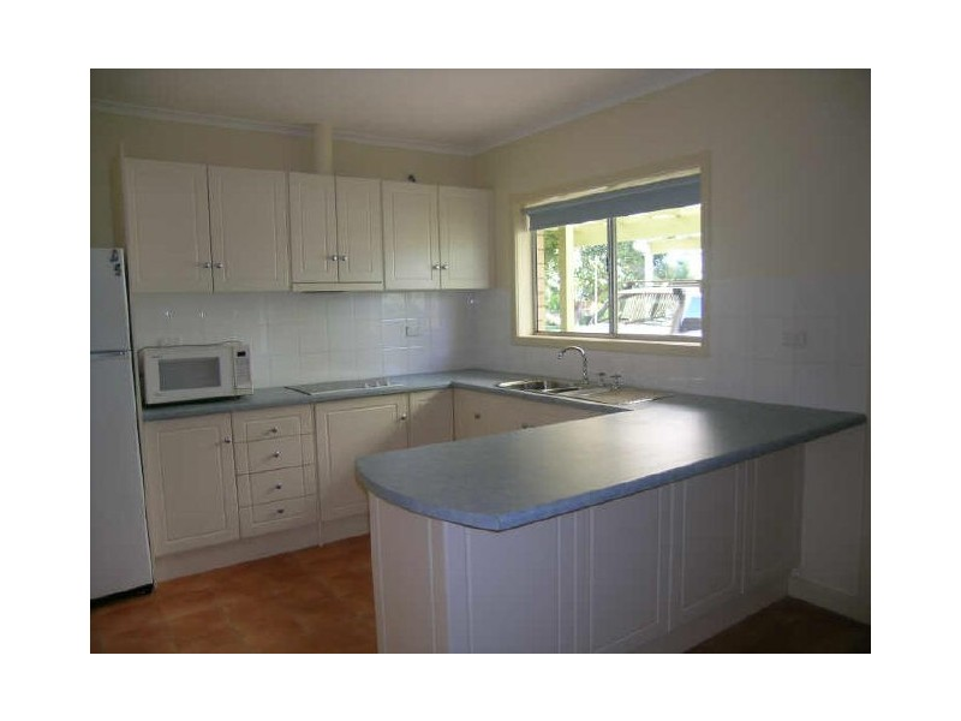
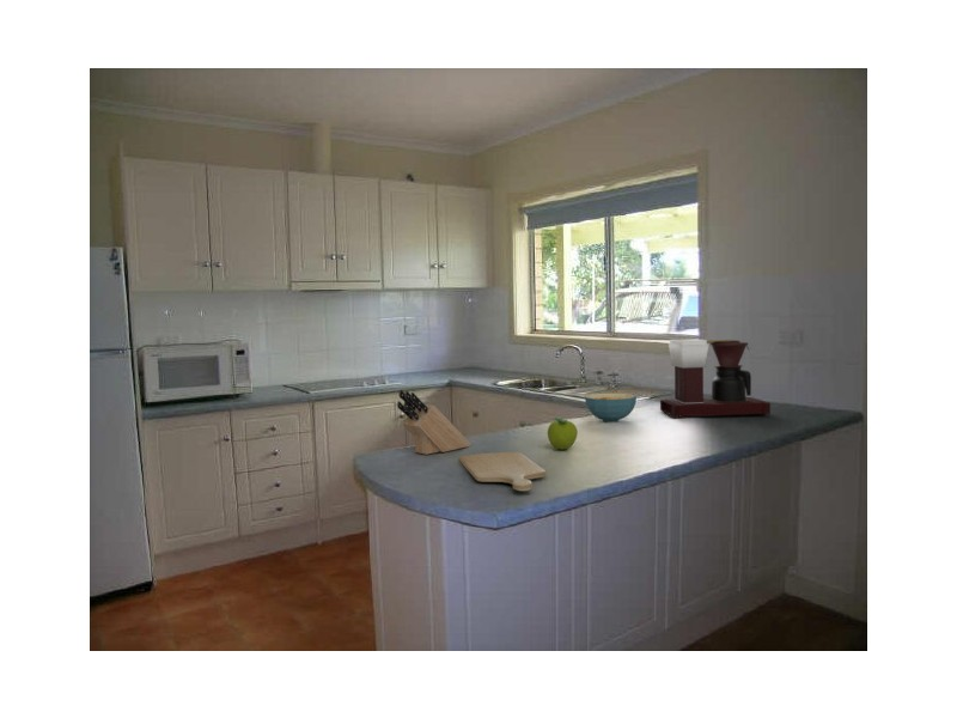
+ fruit [547,416,579,451]
+ knife block [396,389,471,456]
+ cereal bowl [584,393,638,424]
+ chopping board [458,451,547,492]
+ coffee maker [659,337,772,420]
